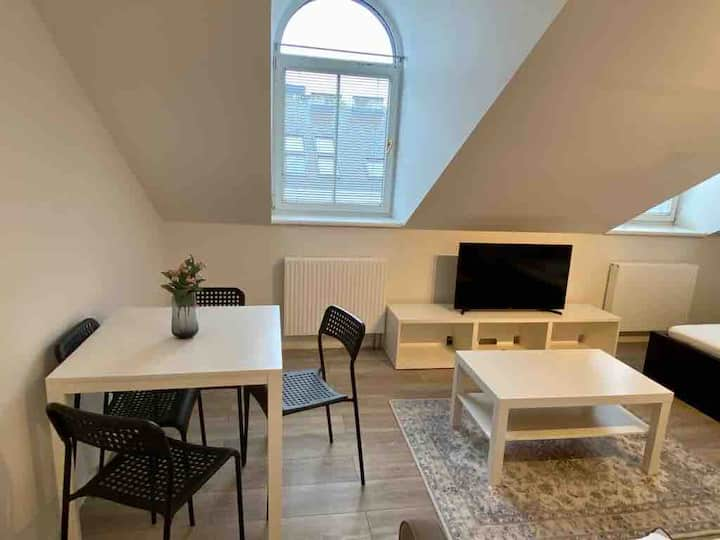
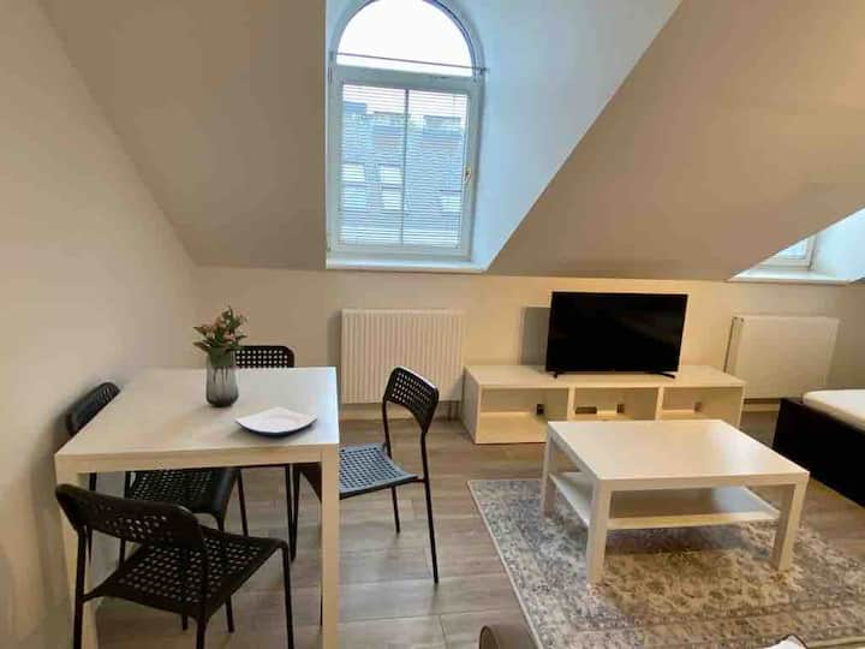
+ plate [233,405,320,436]
